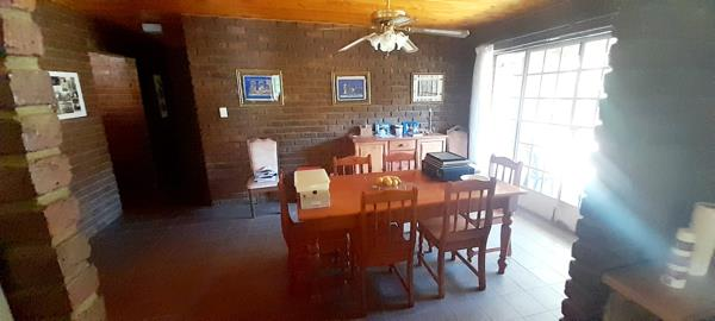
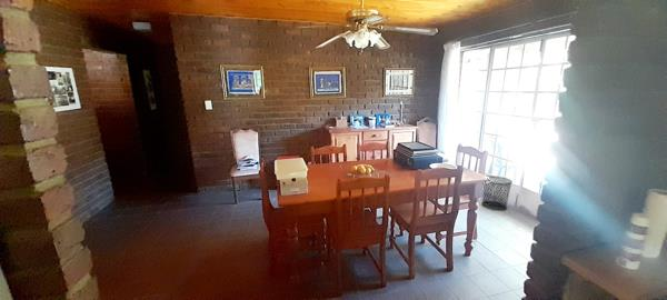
+ waste bin [480,174,514,211]
